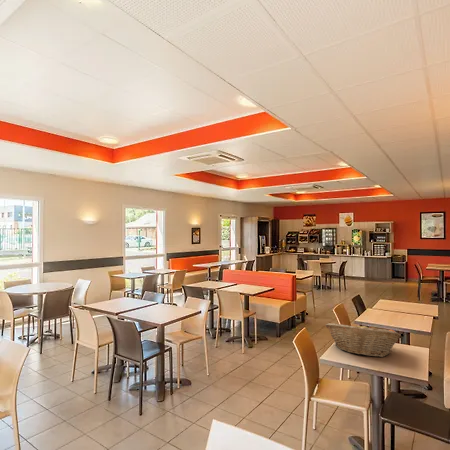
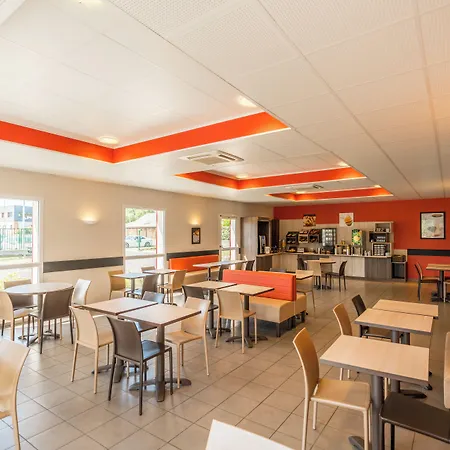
- fruit basket [324,321,402,358]
